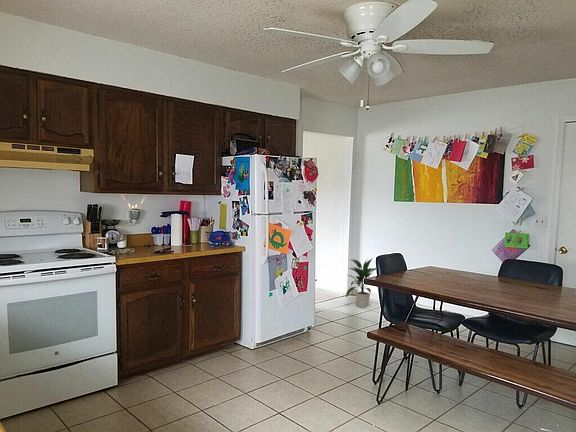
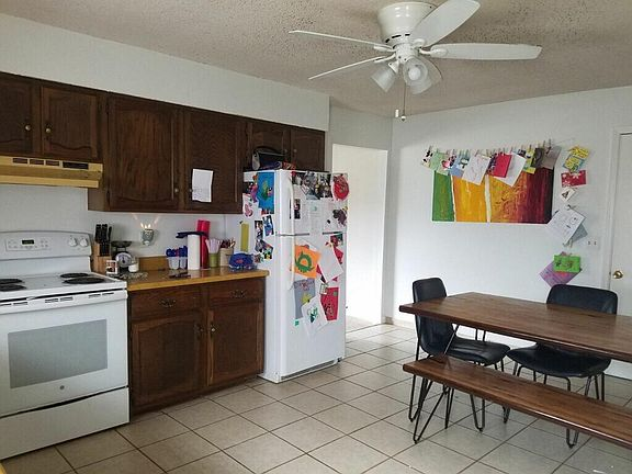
- indoor plant [345,257,377,309]
